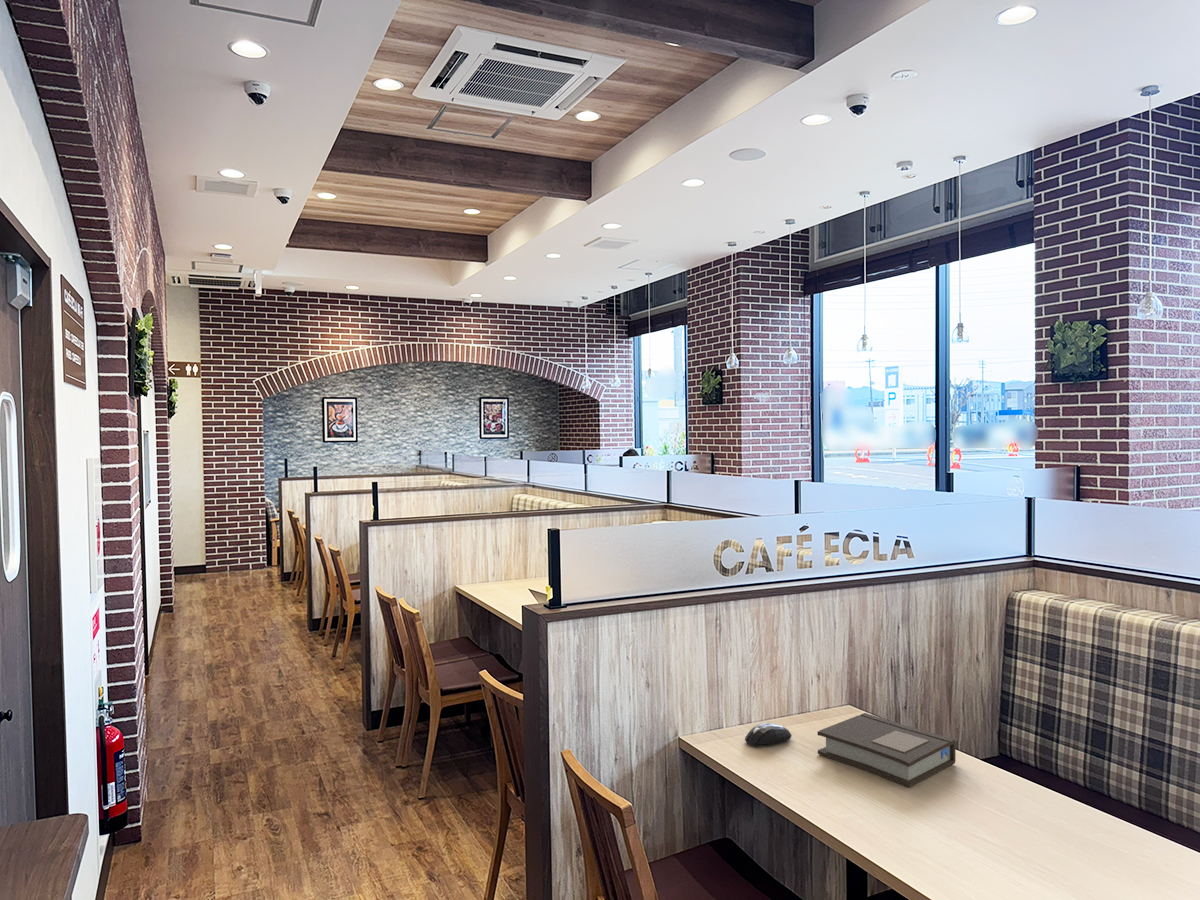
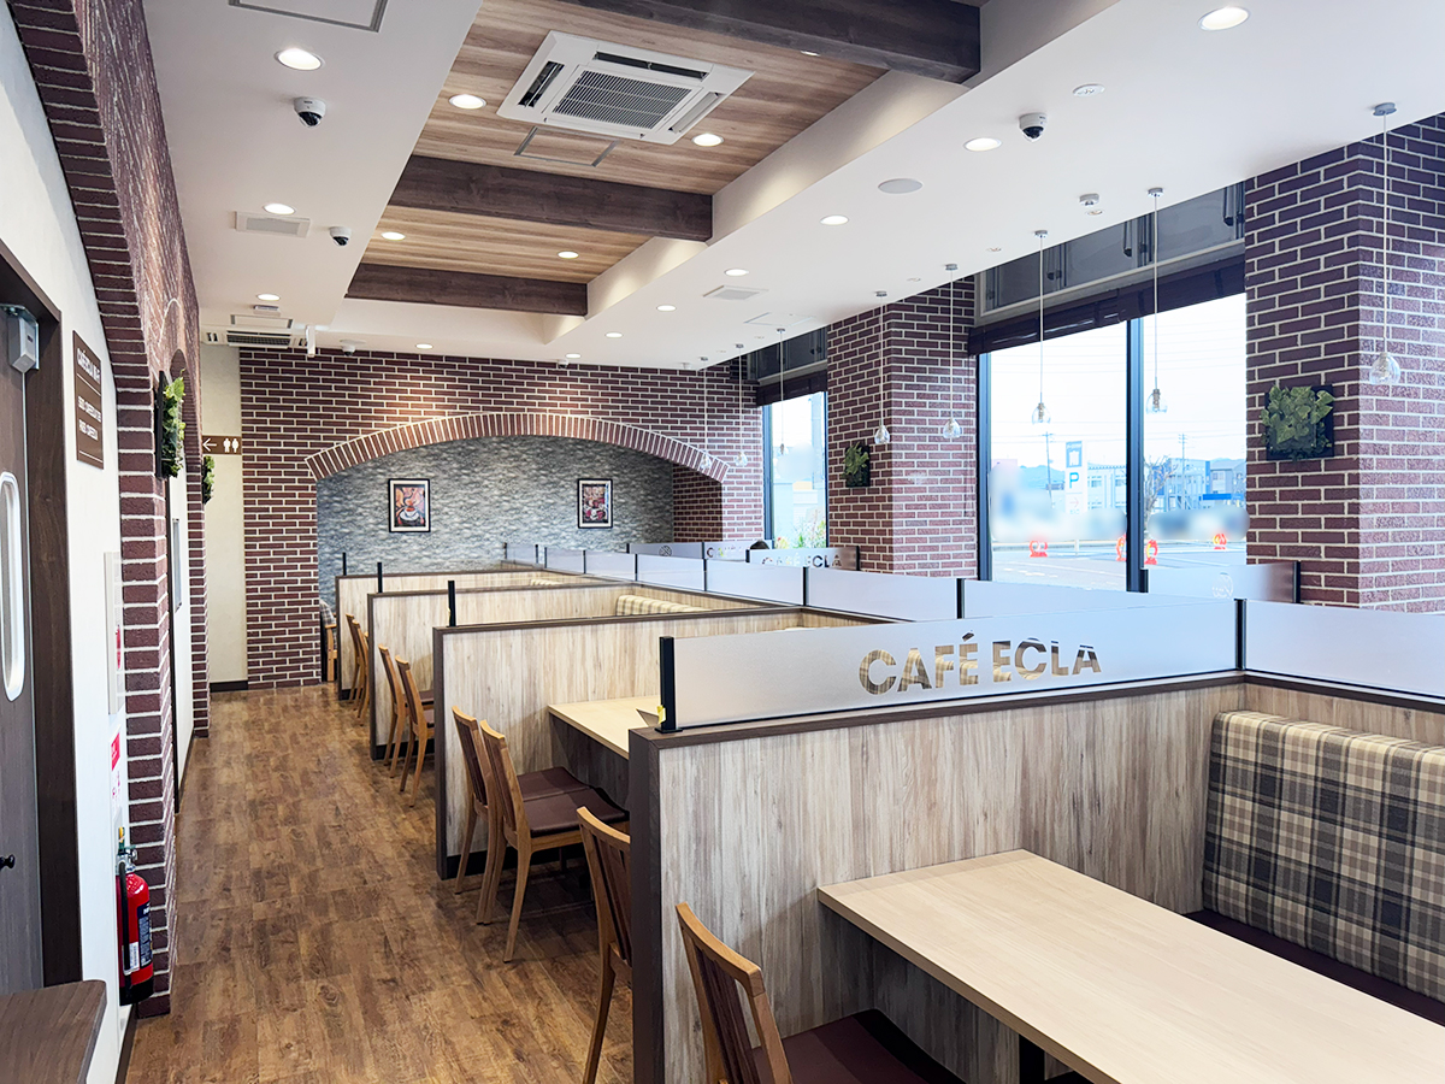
- mouse [744,722,793,747]
- book [817,712,957,788]
